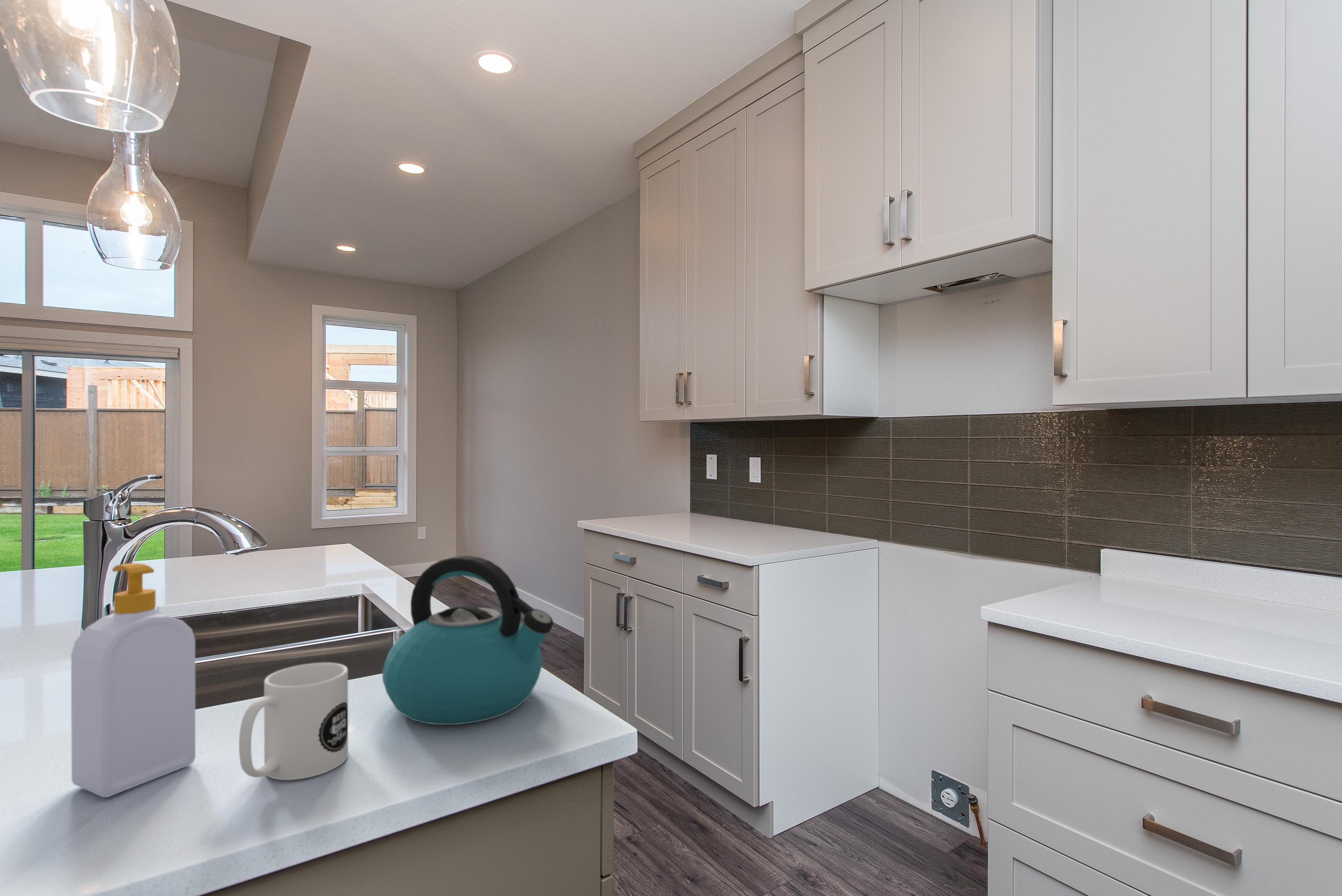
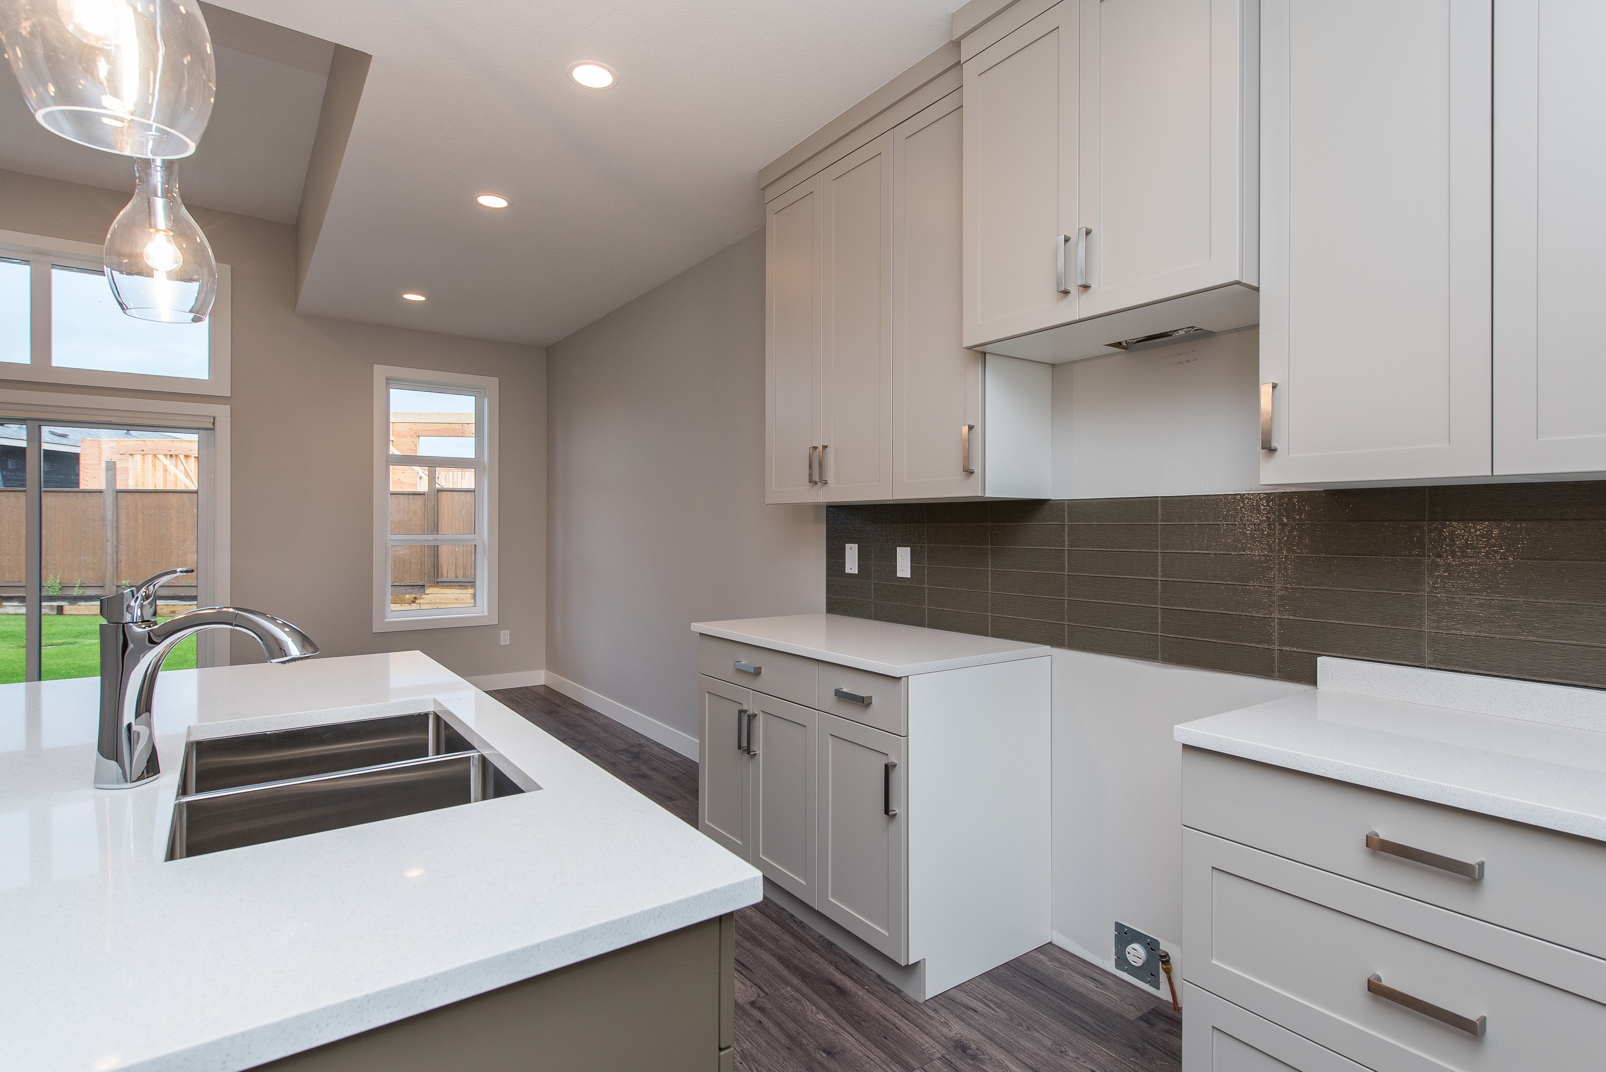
- mug [238,662,348,781]
- soap bottle [71,563,196,798]
- kettle [382,555,554,725]
